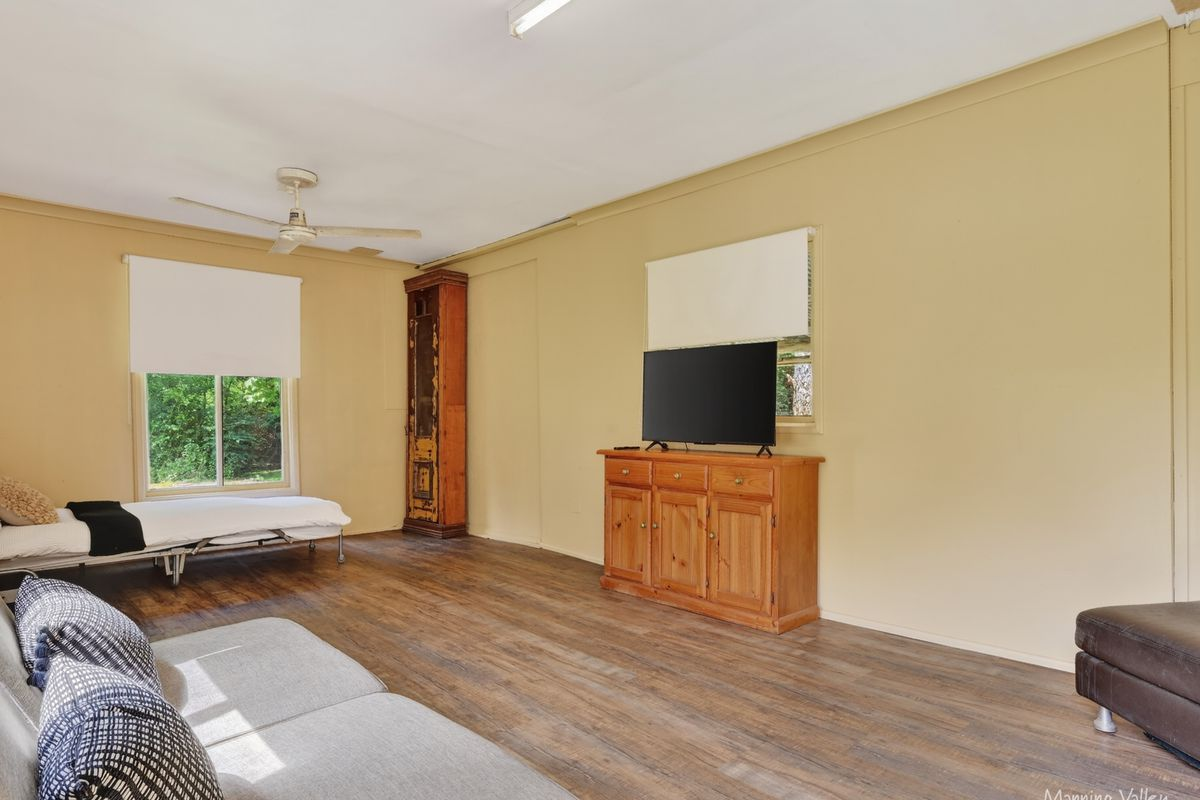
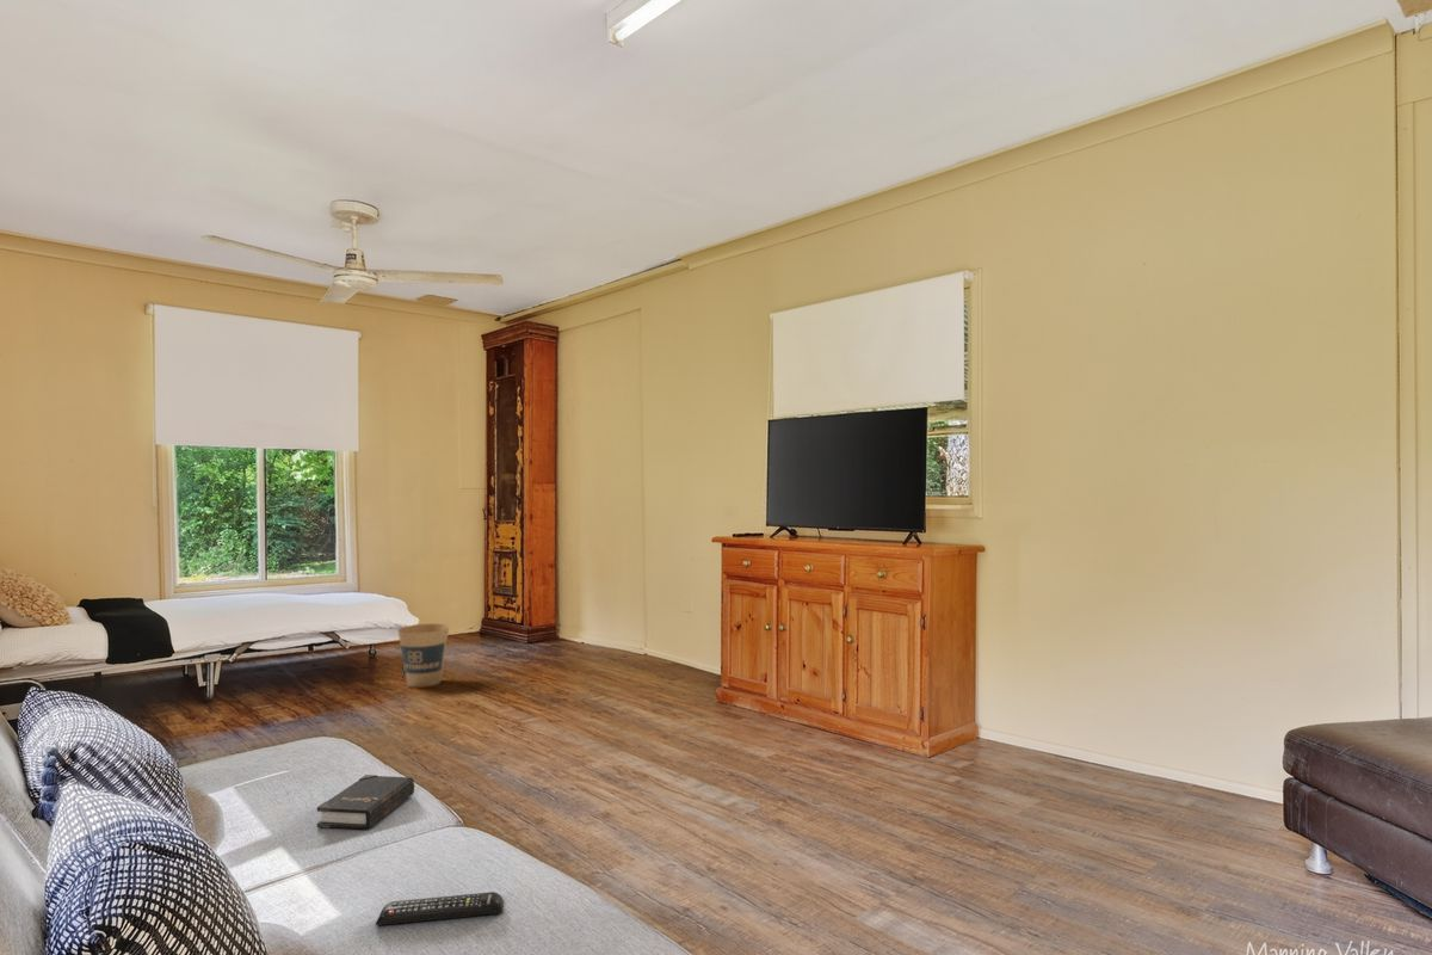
+ trash can [396,623,450,689]
+ hardback book [316,774,415,831]
+ remote control [375,891,505,926]
